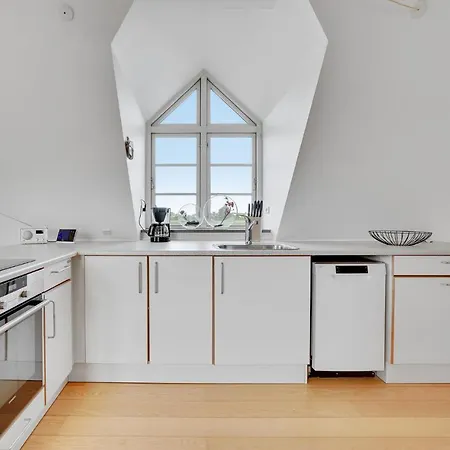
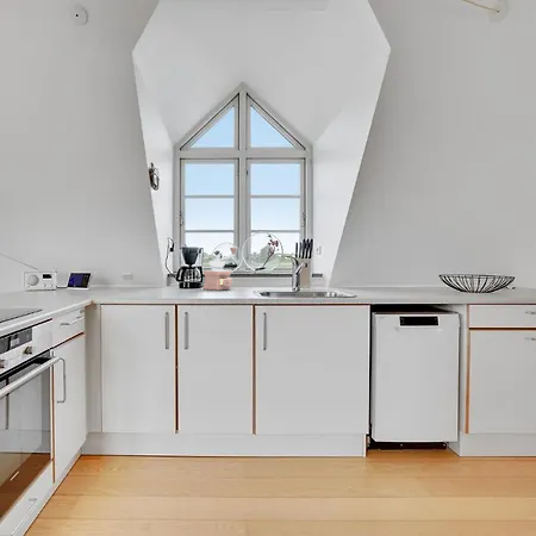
+ coffee grinder [202,245,238,291]
